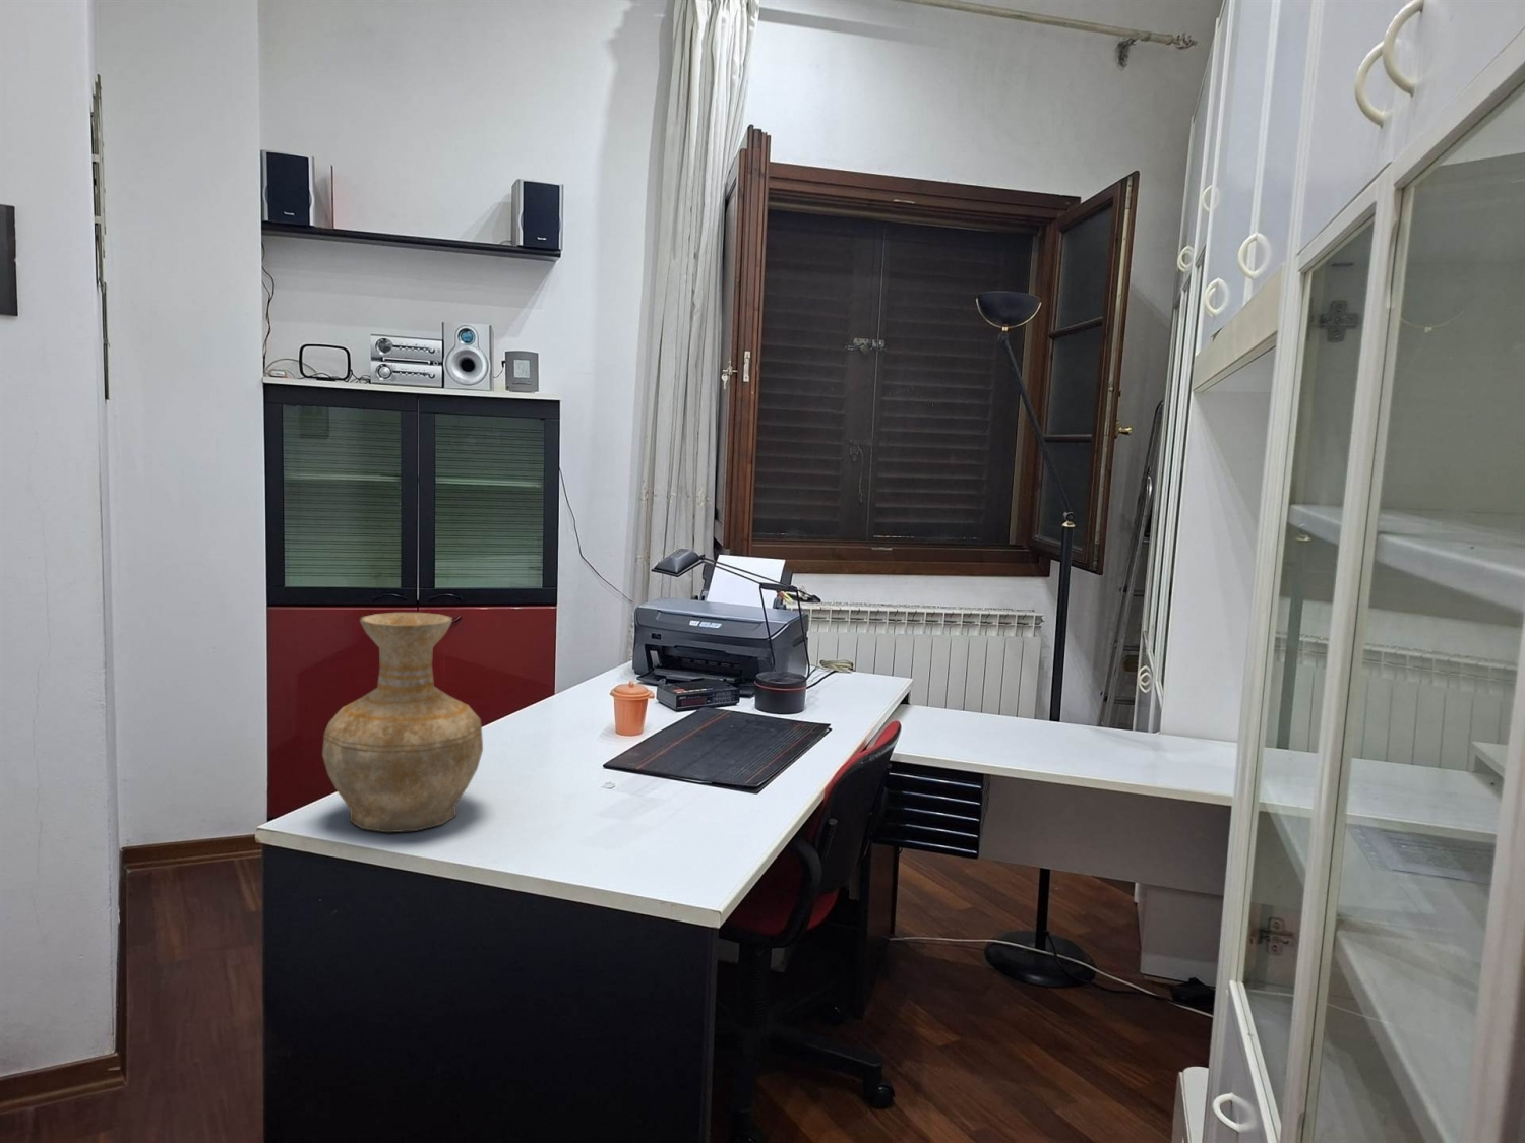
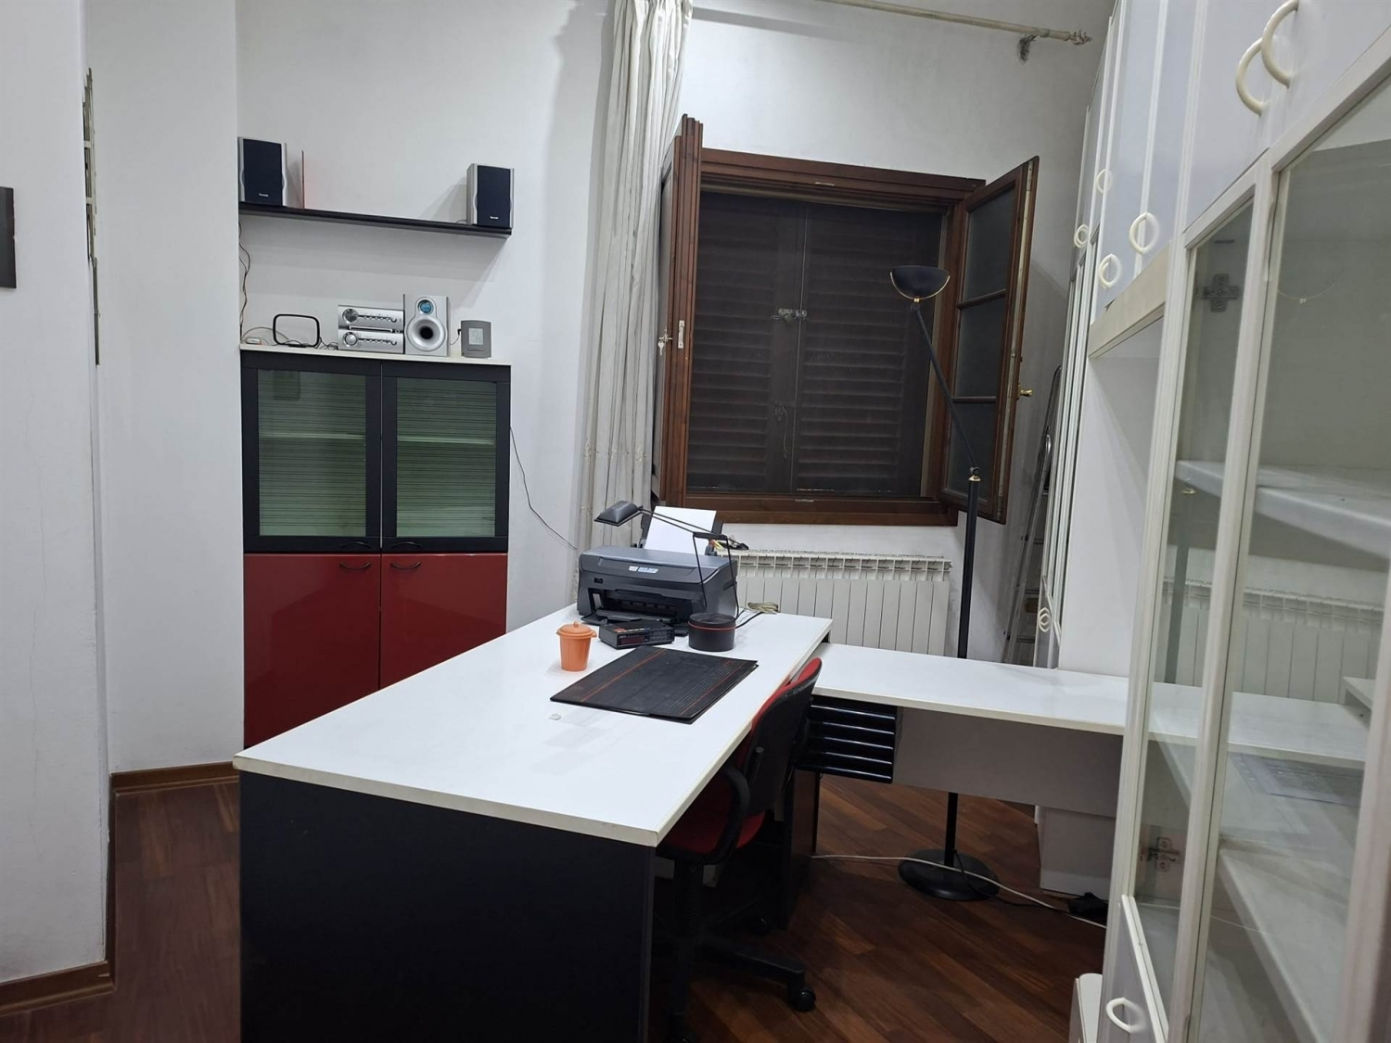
- vase [322,611,484,833]
